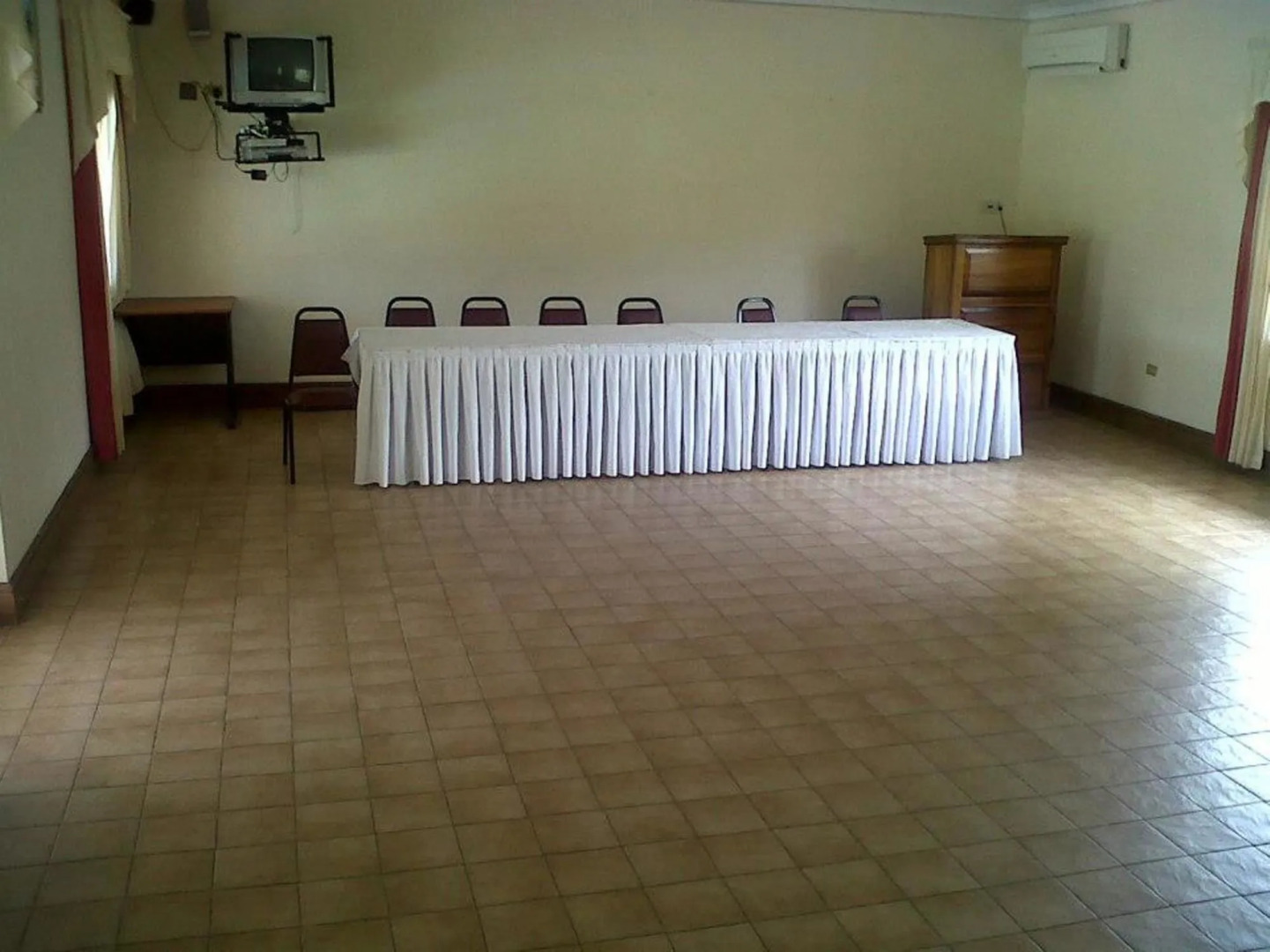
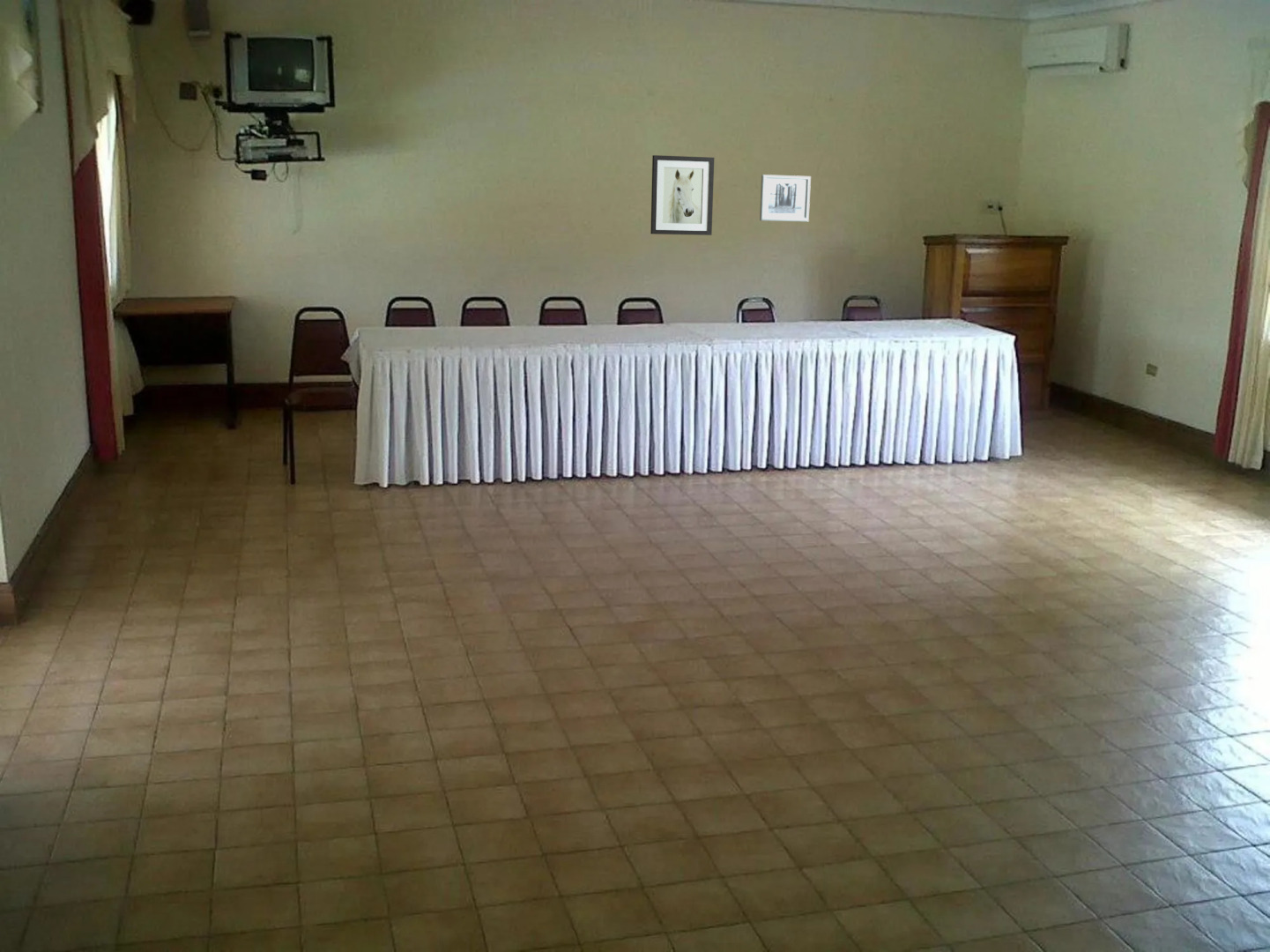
+ wall art [650,154,715,236]
+ wall art [759,174,812,222]
